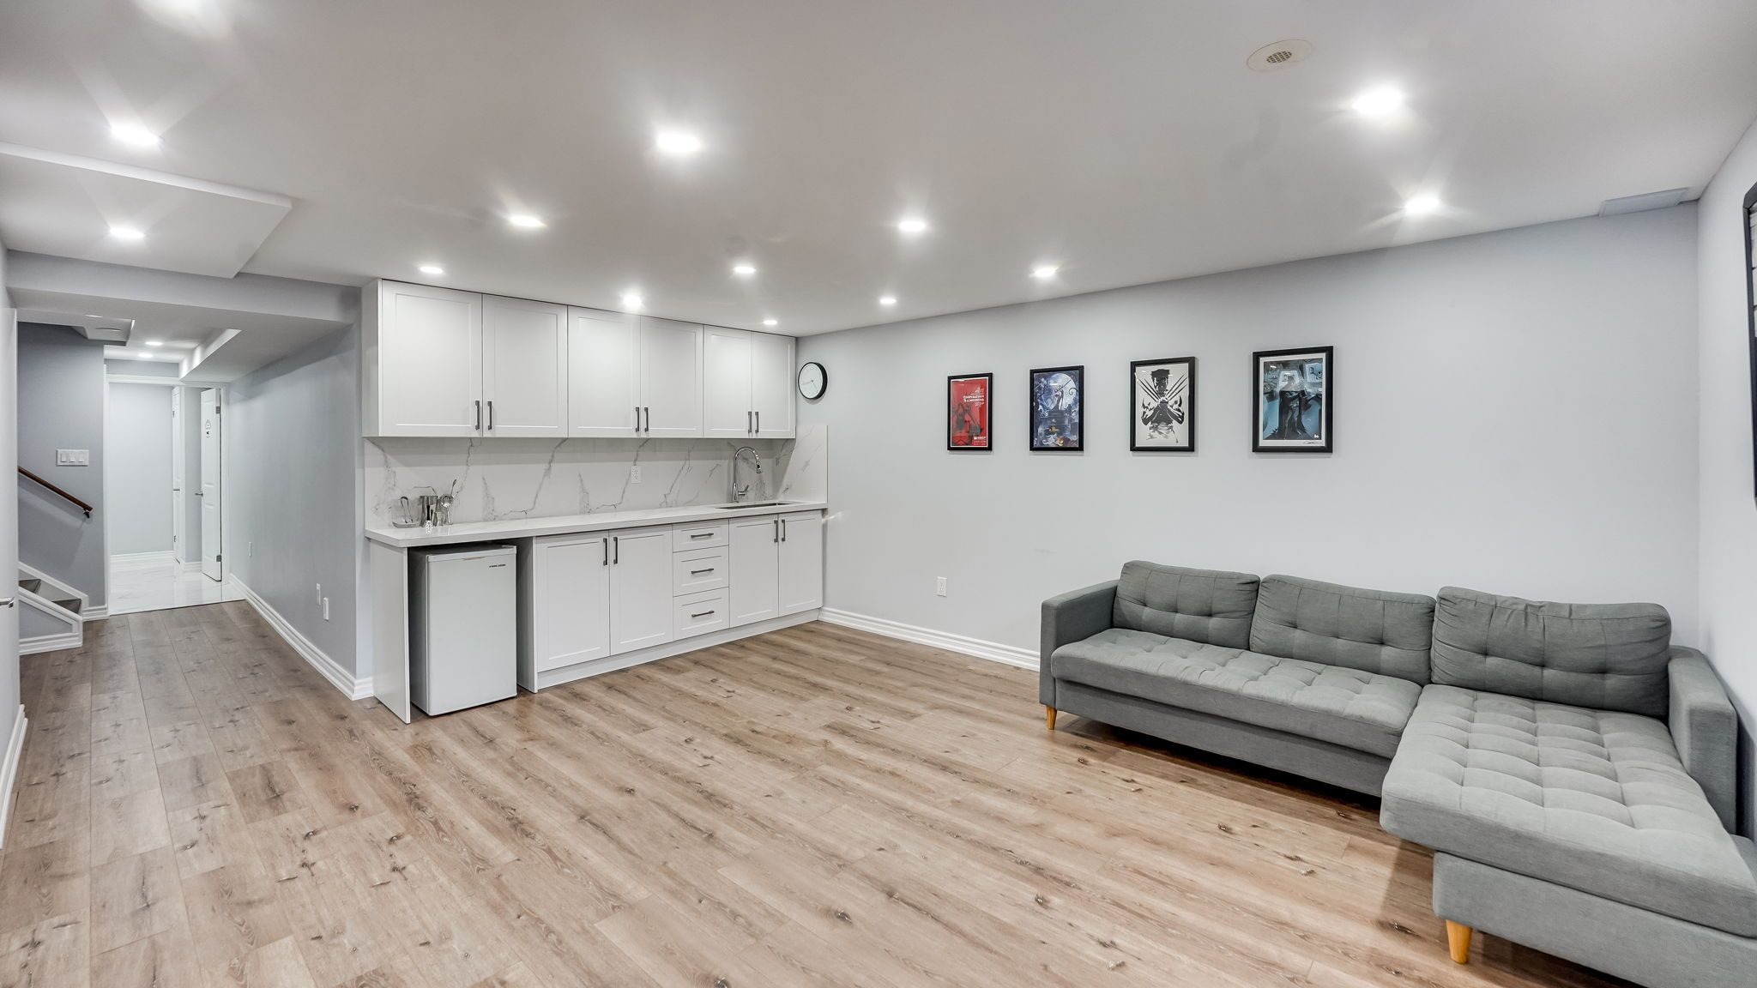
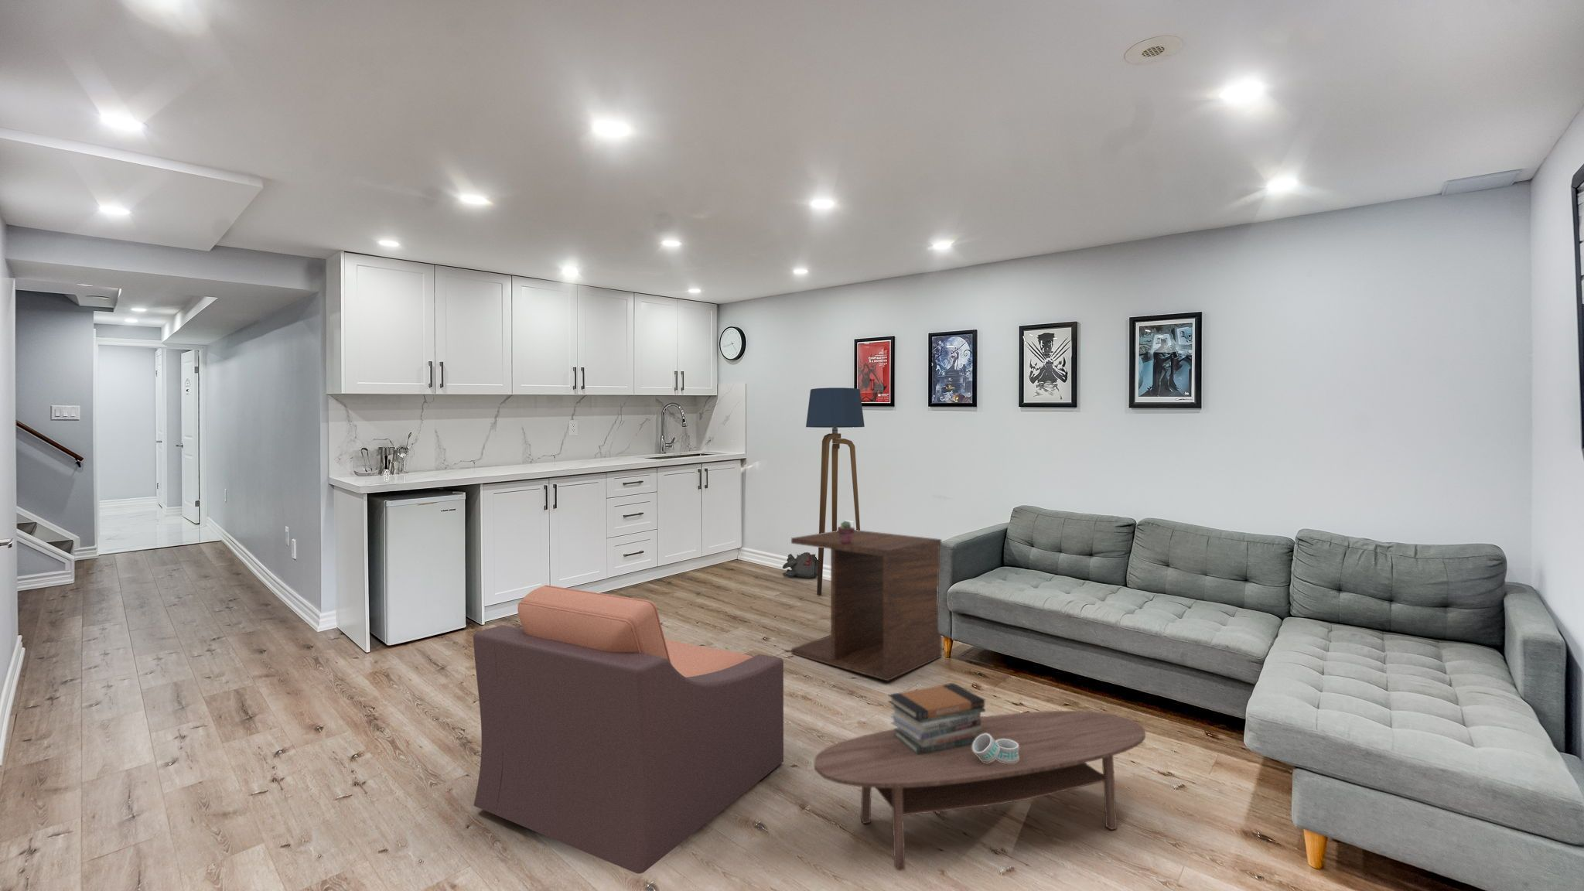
+ floor lamp [805,386,866,596]
+ potted succulent [837,520,855,544]
+ side table [791,529,942,682]
+ armchair [472,584,784,875]
+ plush toy [782,552,818,579]
+ coffee table [813,710,1147,871]
+ napkin ring [973,733,1018,763]
+ book stack [888,682,986,755]
